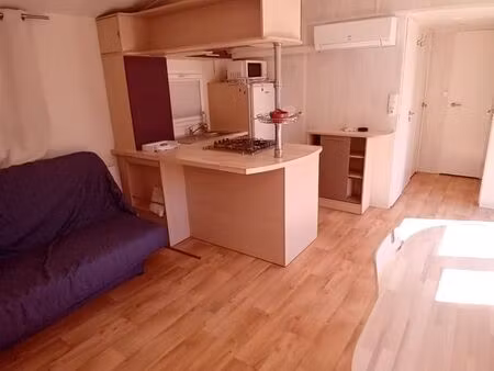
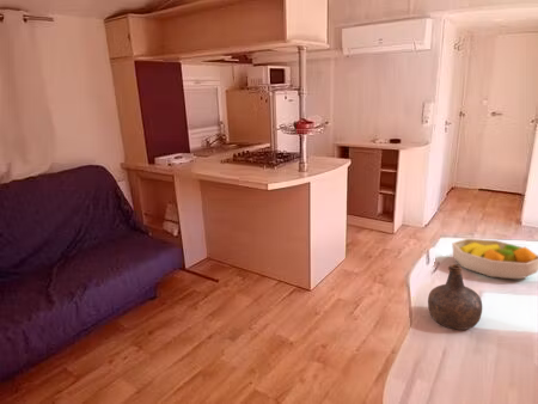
+ fruit bowl [451,238,538,280]
+ bottle [427,263,483,331]
